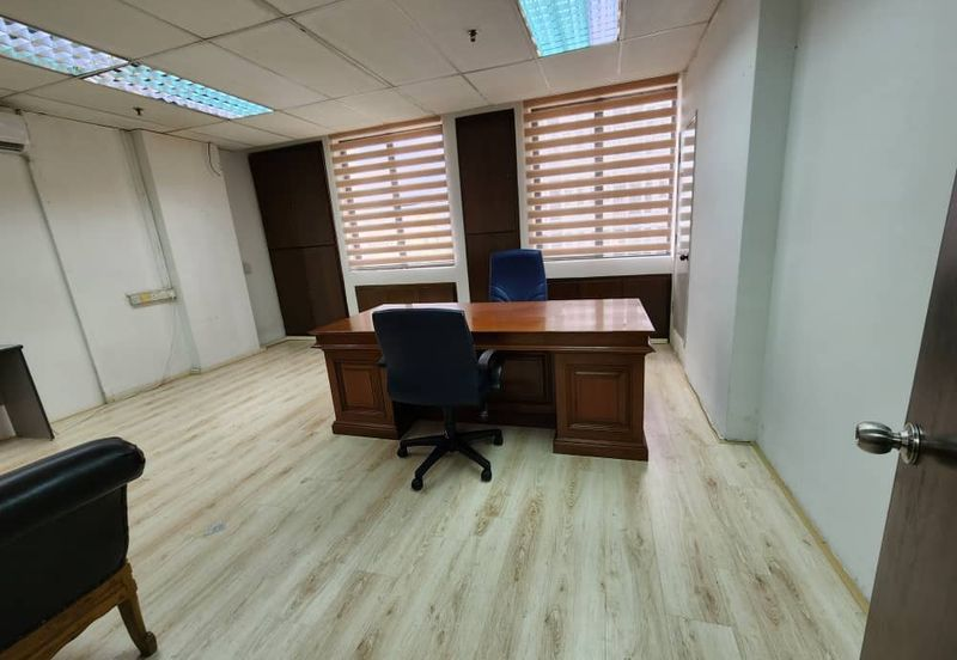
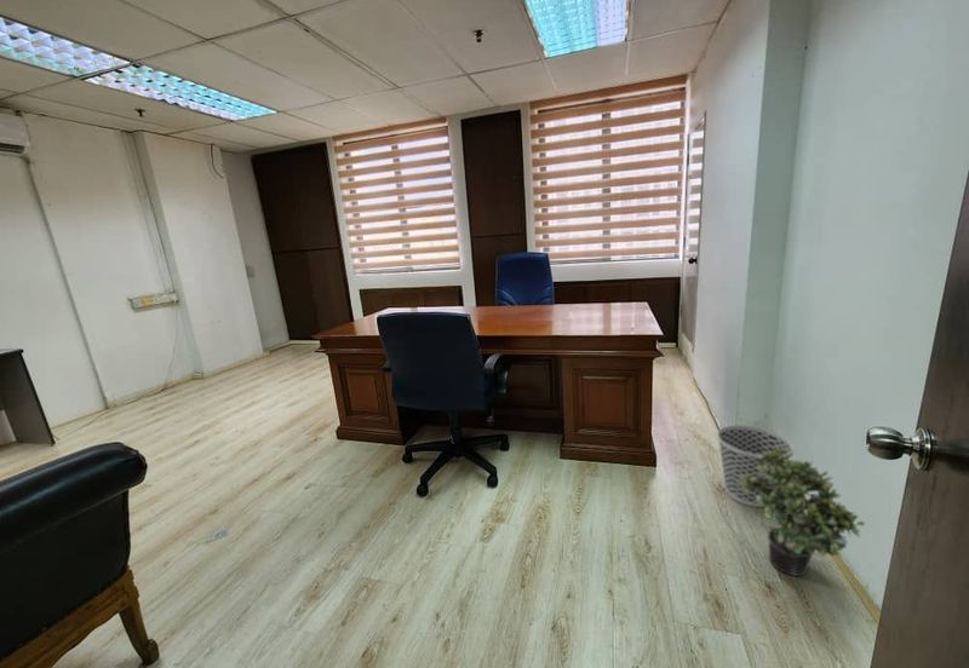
+ potted plant [736,445,866,577]
+ wastebasket [716,424,795,508]
